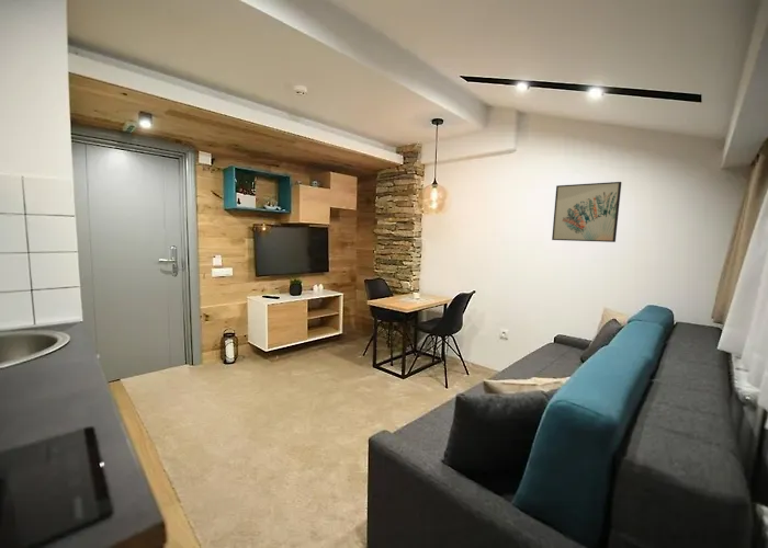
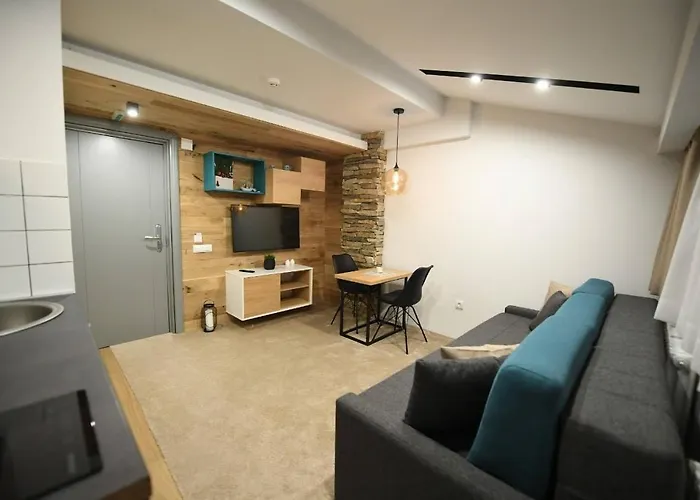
- wall art [551,181,623,243]
